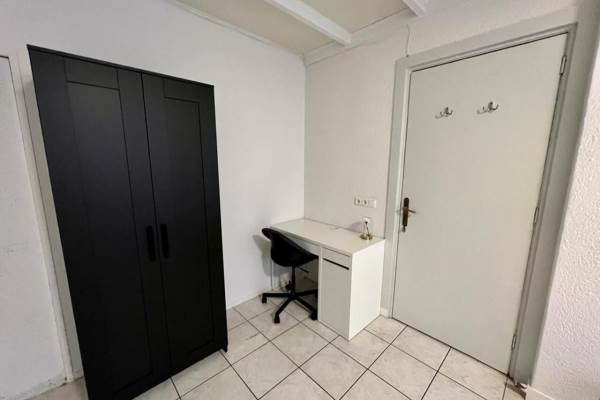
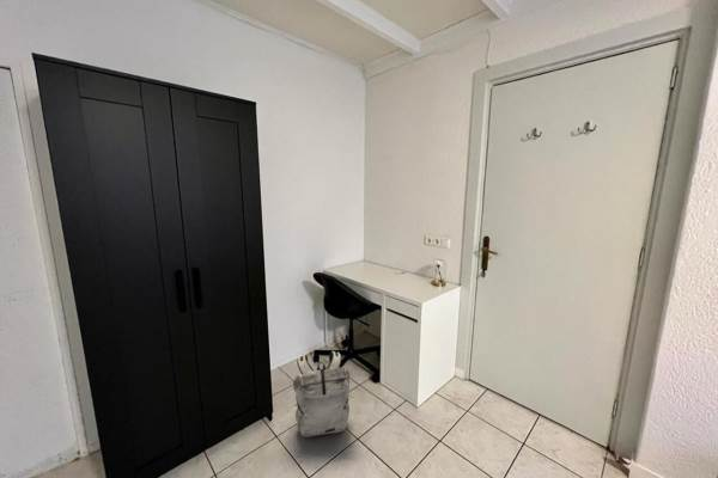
+ backpack [292,350,351,439]
